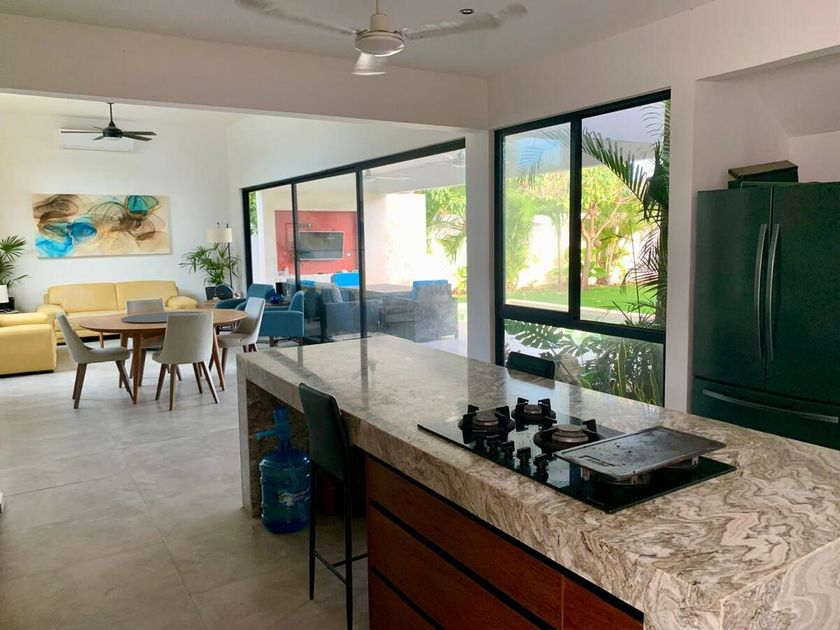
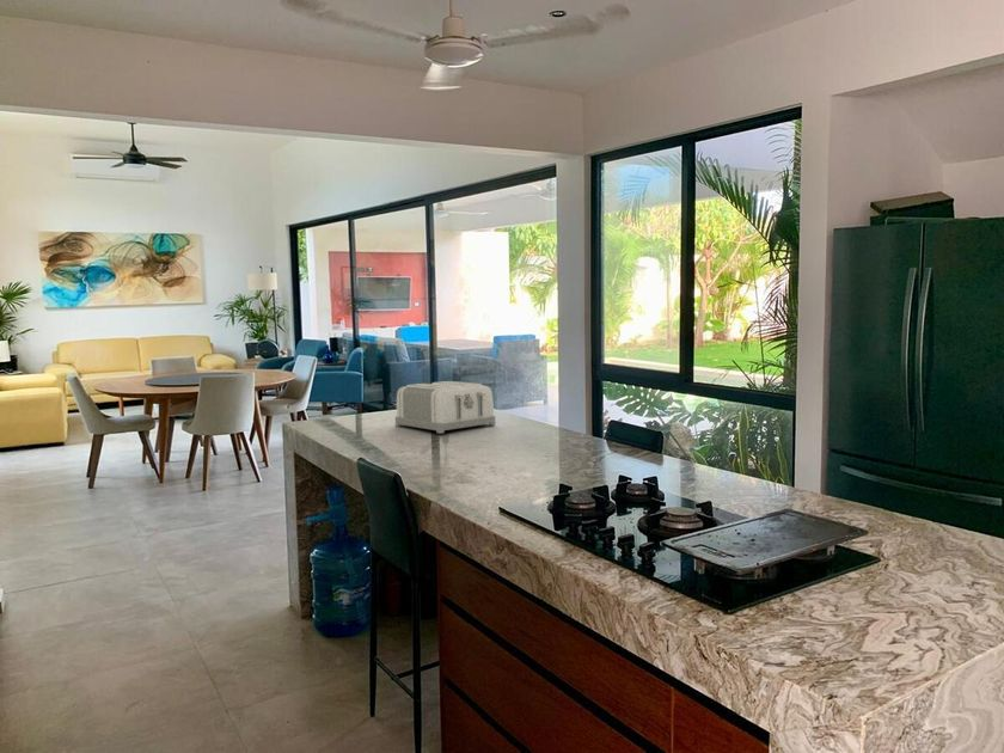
+ toaster [394,380,496,435]
